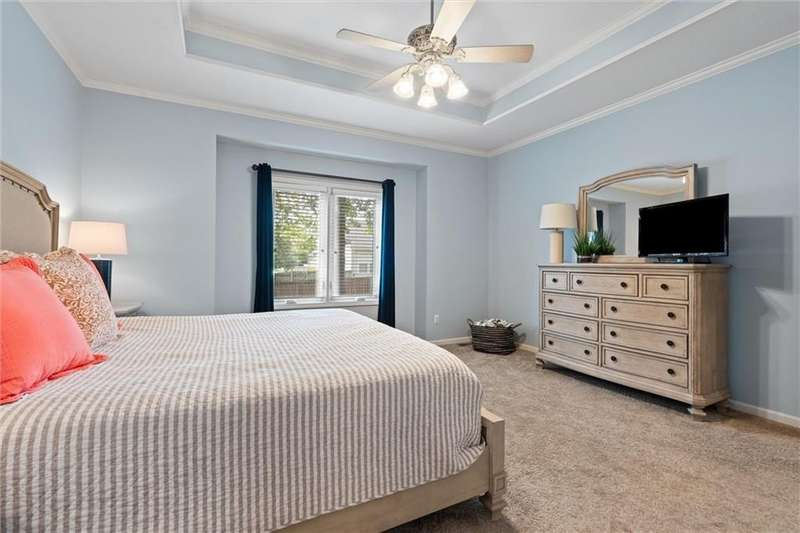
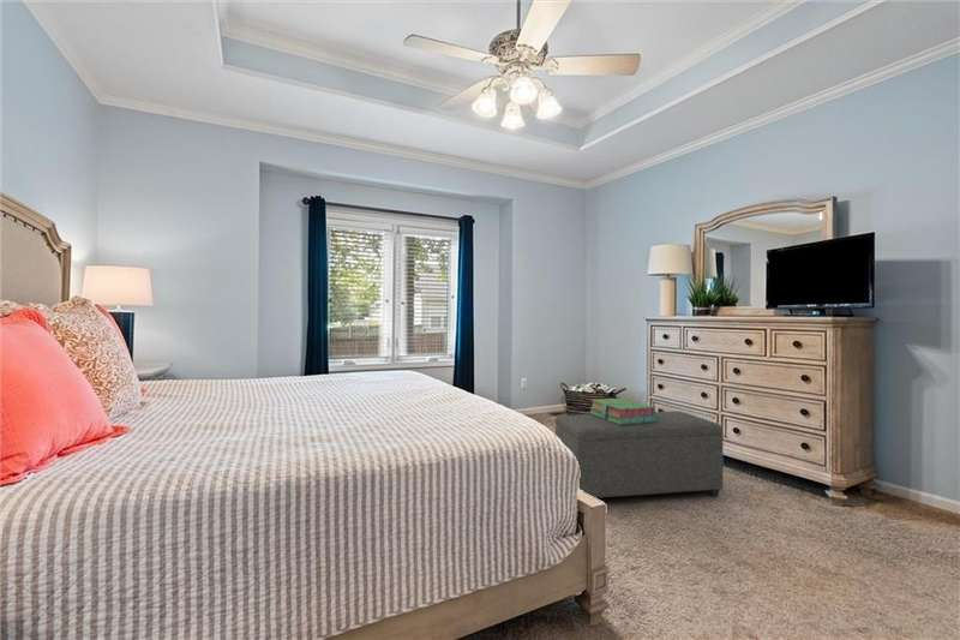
+ stack of books [588,396,658,425]
+ ottoman [554,411,725,500]
